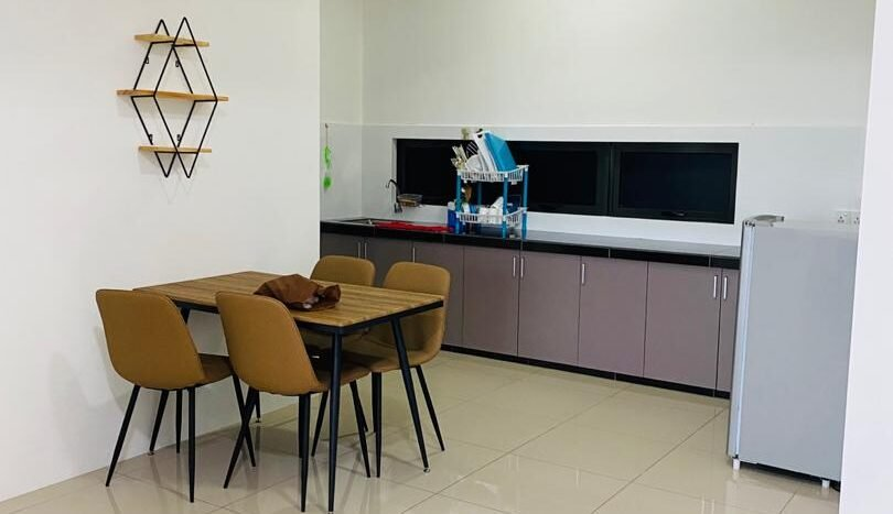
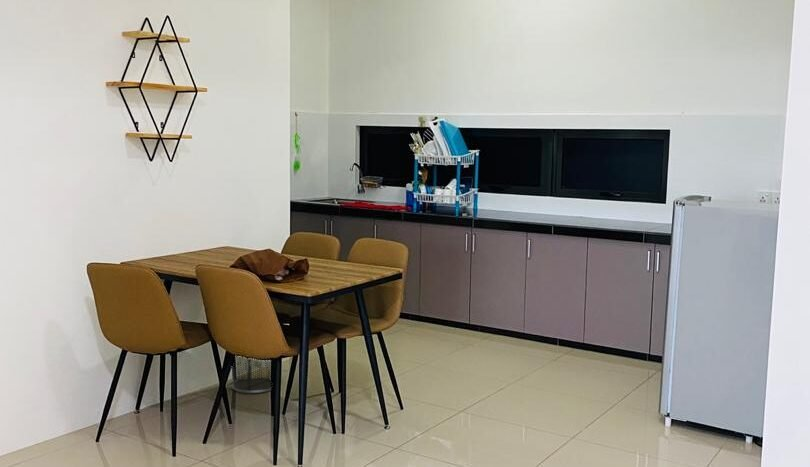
+ waste bin [230,355,272,394]
